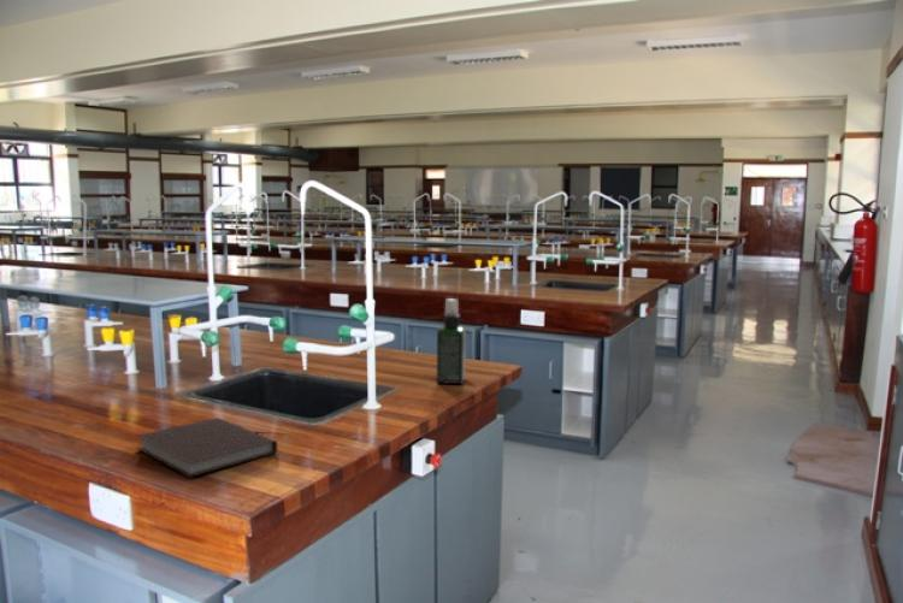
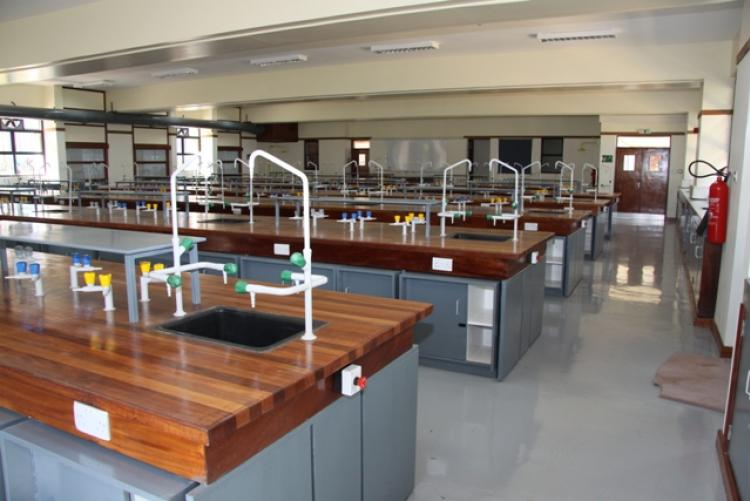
- spray bottle [436,297,467,385]
- notebook [135,416,278,479]
